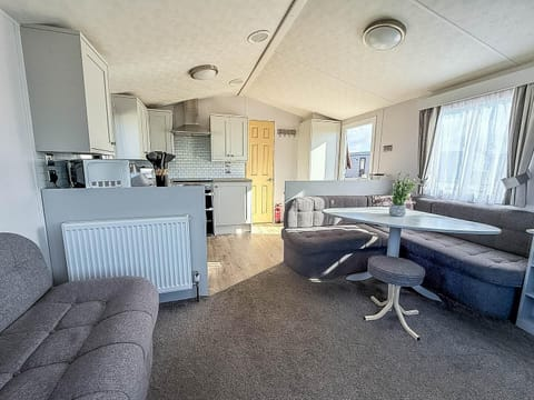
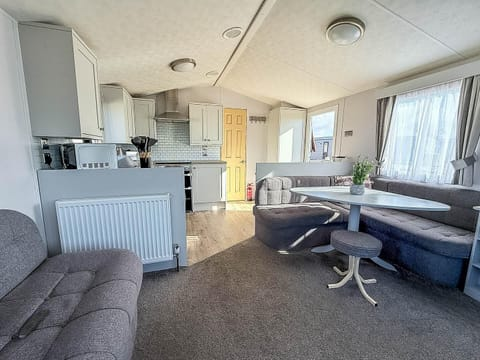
+ remote control [17,308,51,339]
